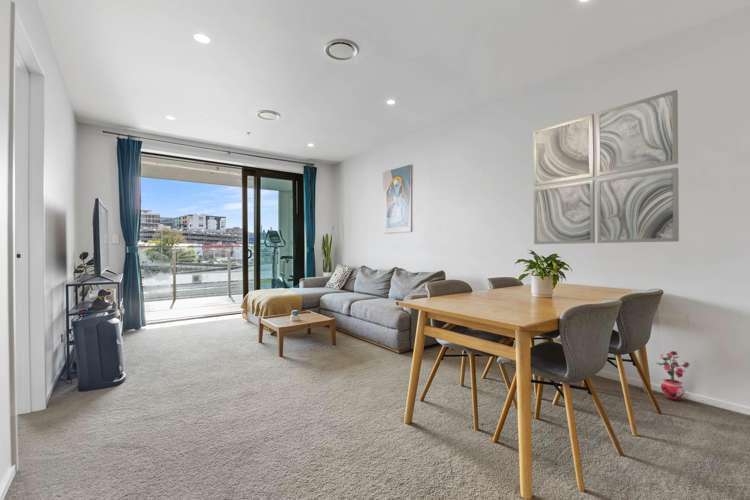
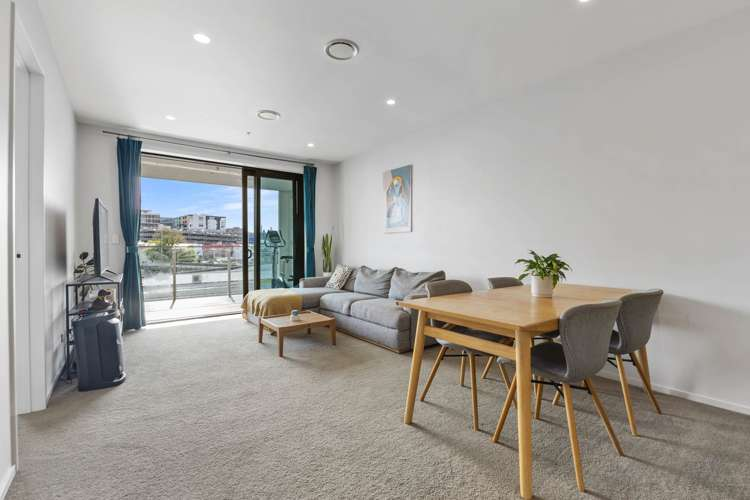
- potted plant [655,350,691,401]
- wall art [532,89,680,245]
